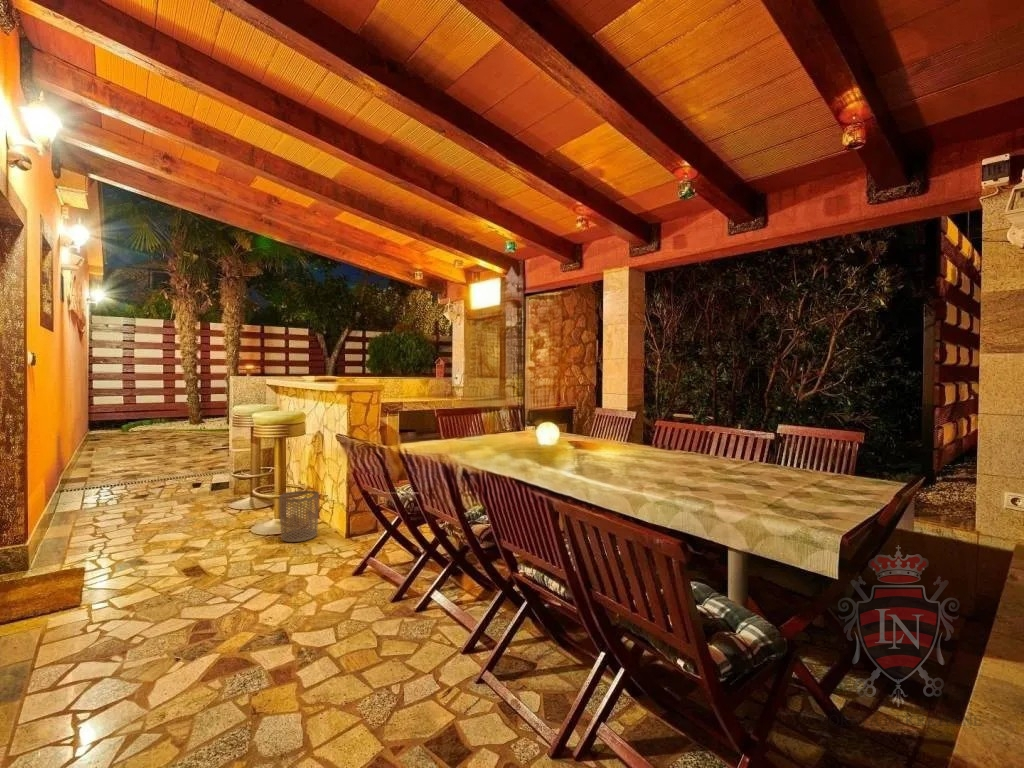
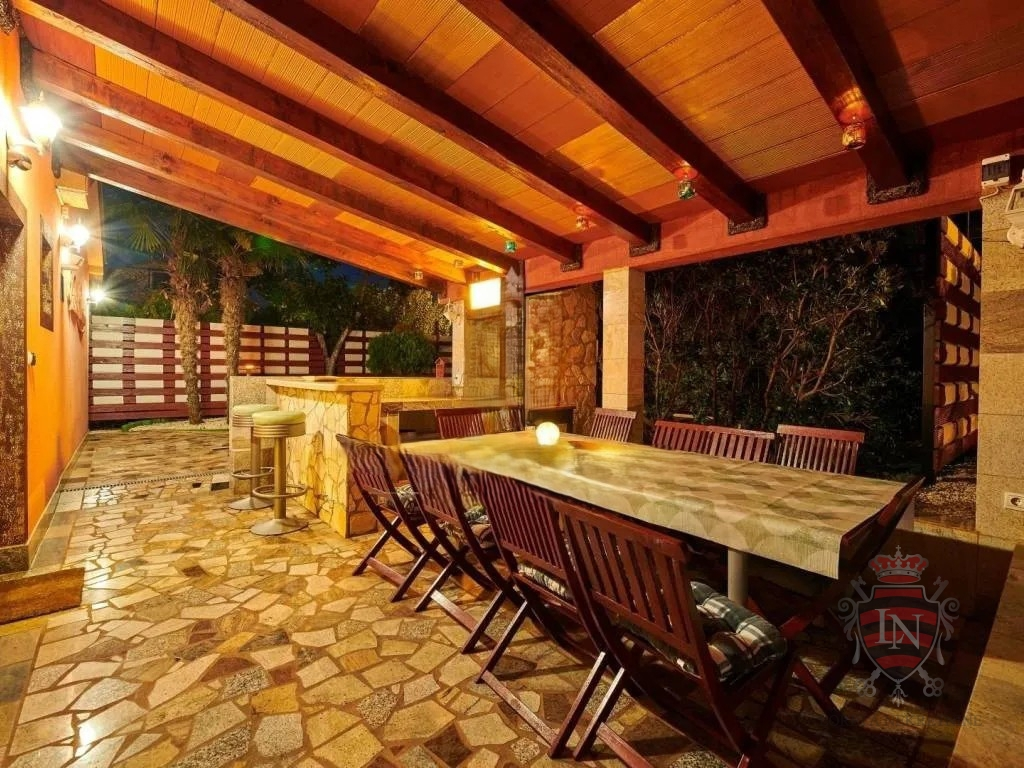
- waste bin [278,490,320,543]
